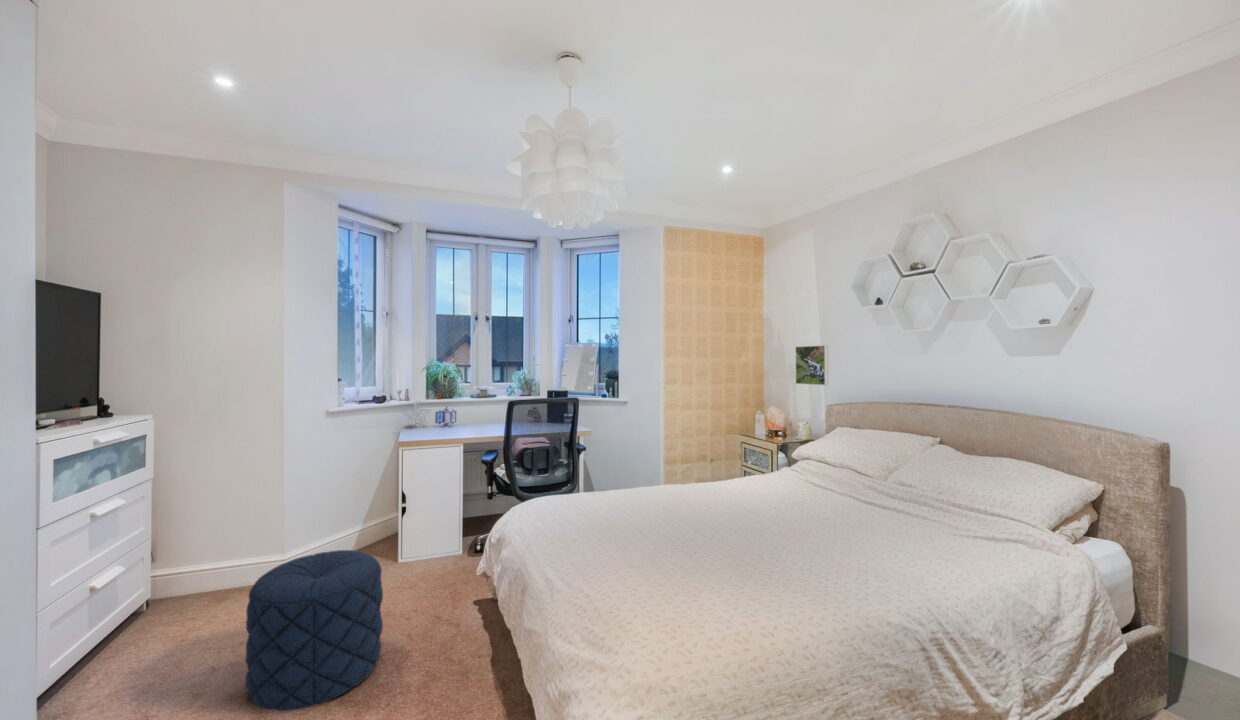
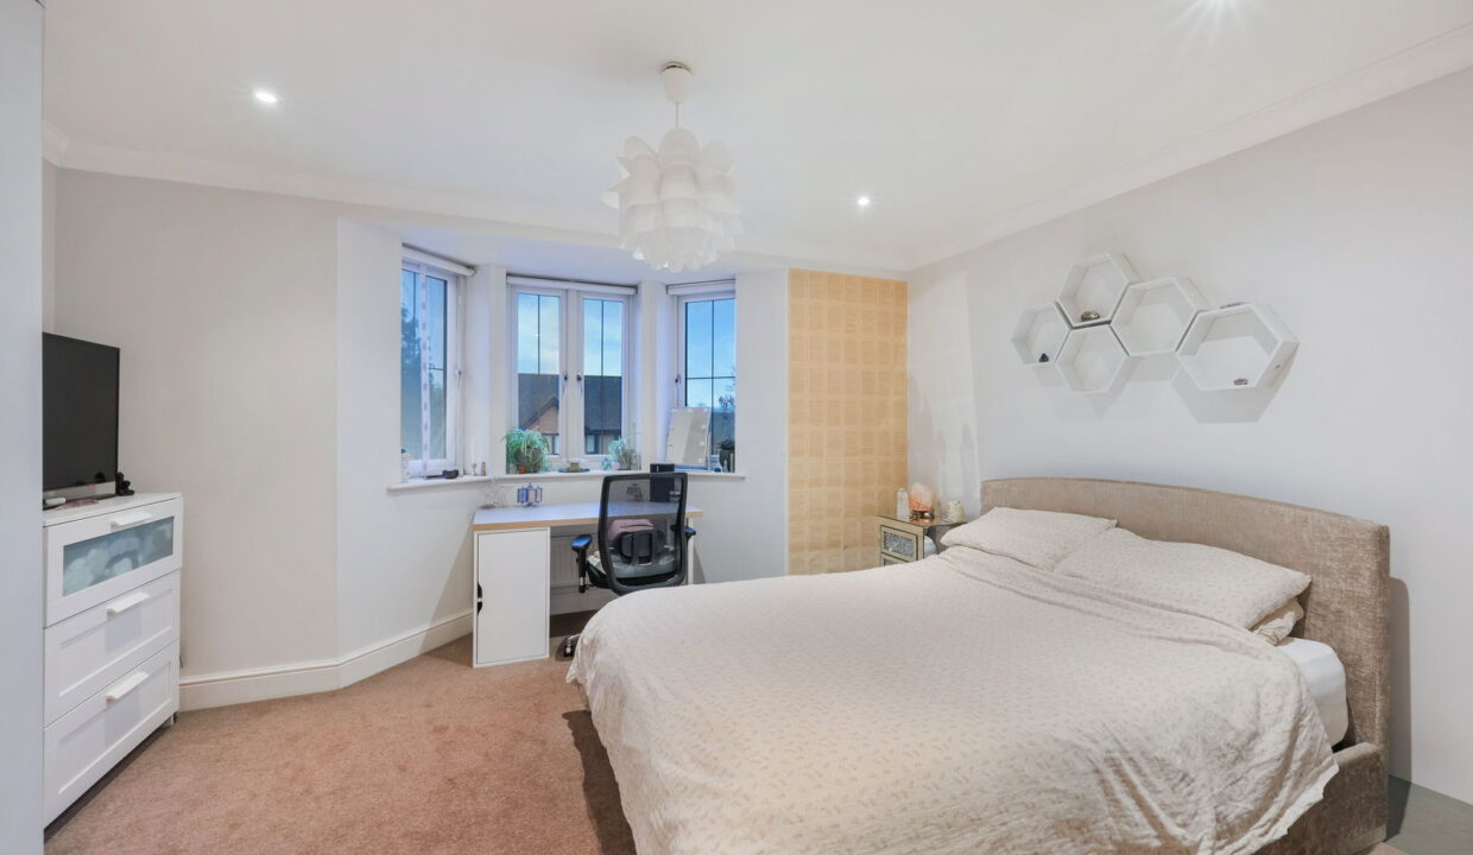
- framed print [794,344,829,386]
- pouf [244,549,384,712]
